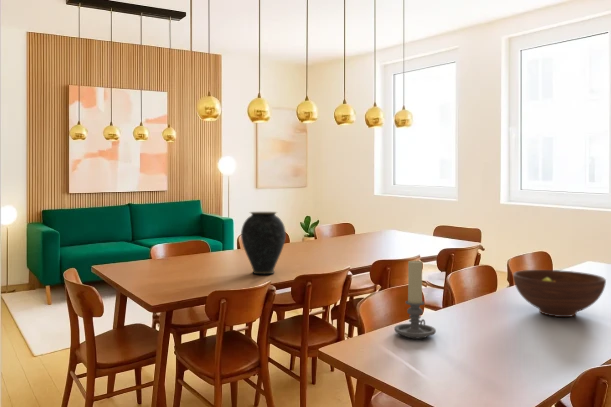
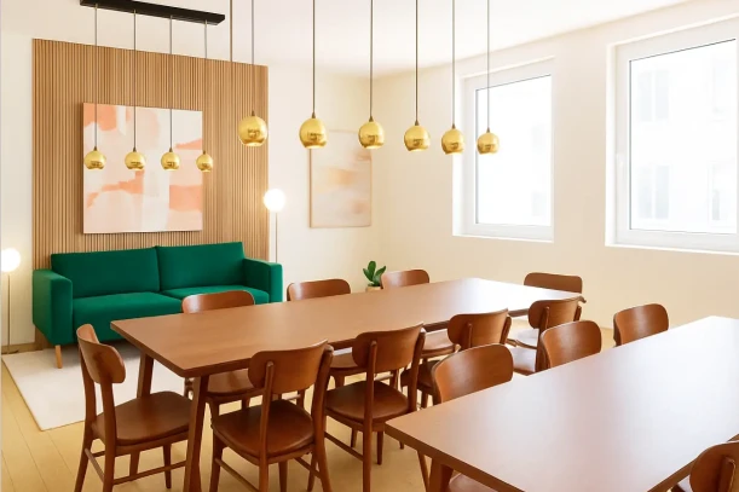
- candle holder [393,259,437,340]
- vase [240,211,287,275]
- fruit bowl [512,269,607,318]
